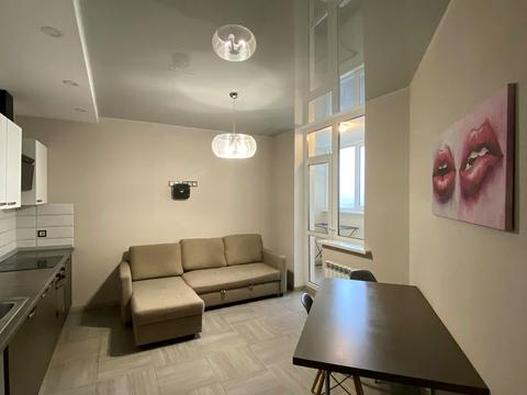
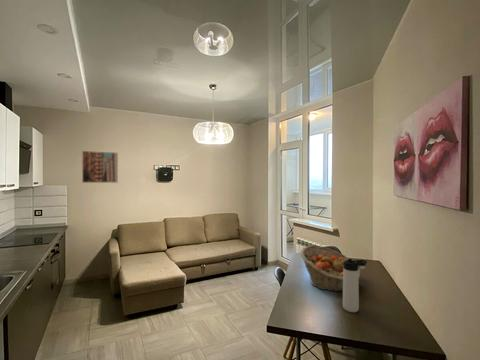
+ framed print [81,150,119,184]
+ fruit basket [299,244,361,292]
+ thermos bottle [342,258,368,313]
